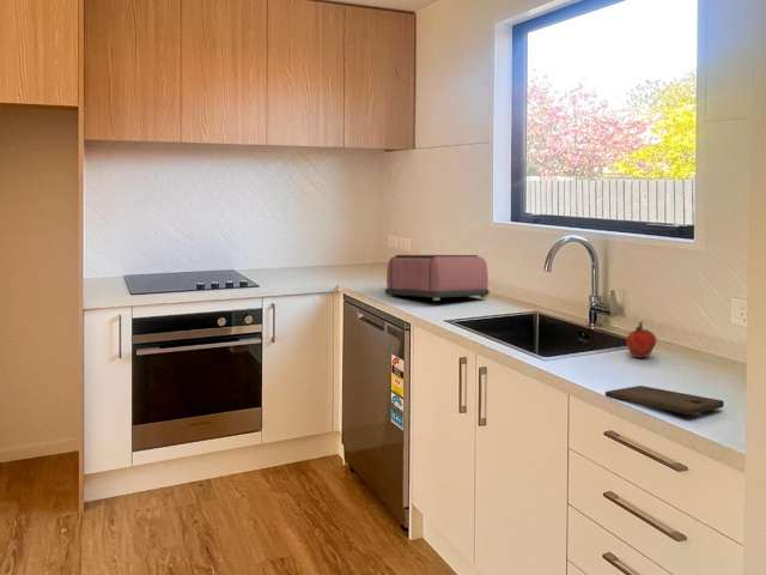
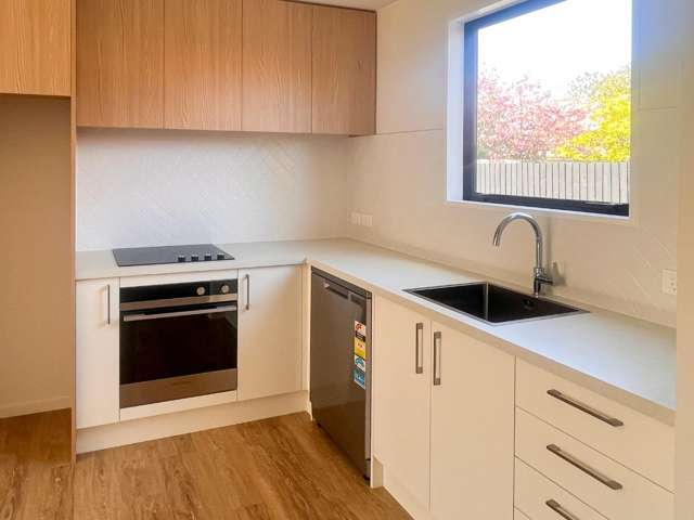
- fruit [625,320,657,359]
- toaster [384,254,491,302]
- cutting board [604,385,725,416]
